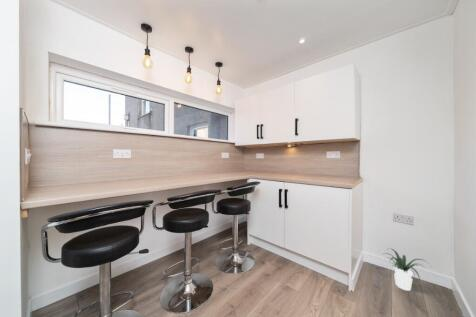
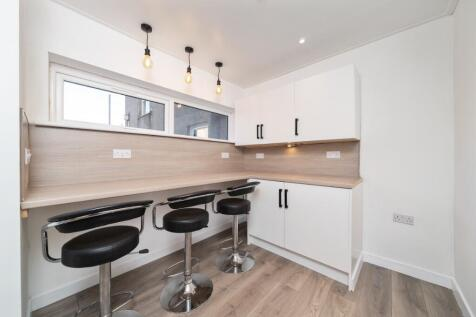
- potted plant [382,247,432,292]
